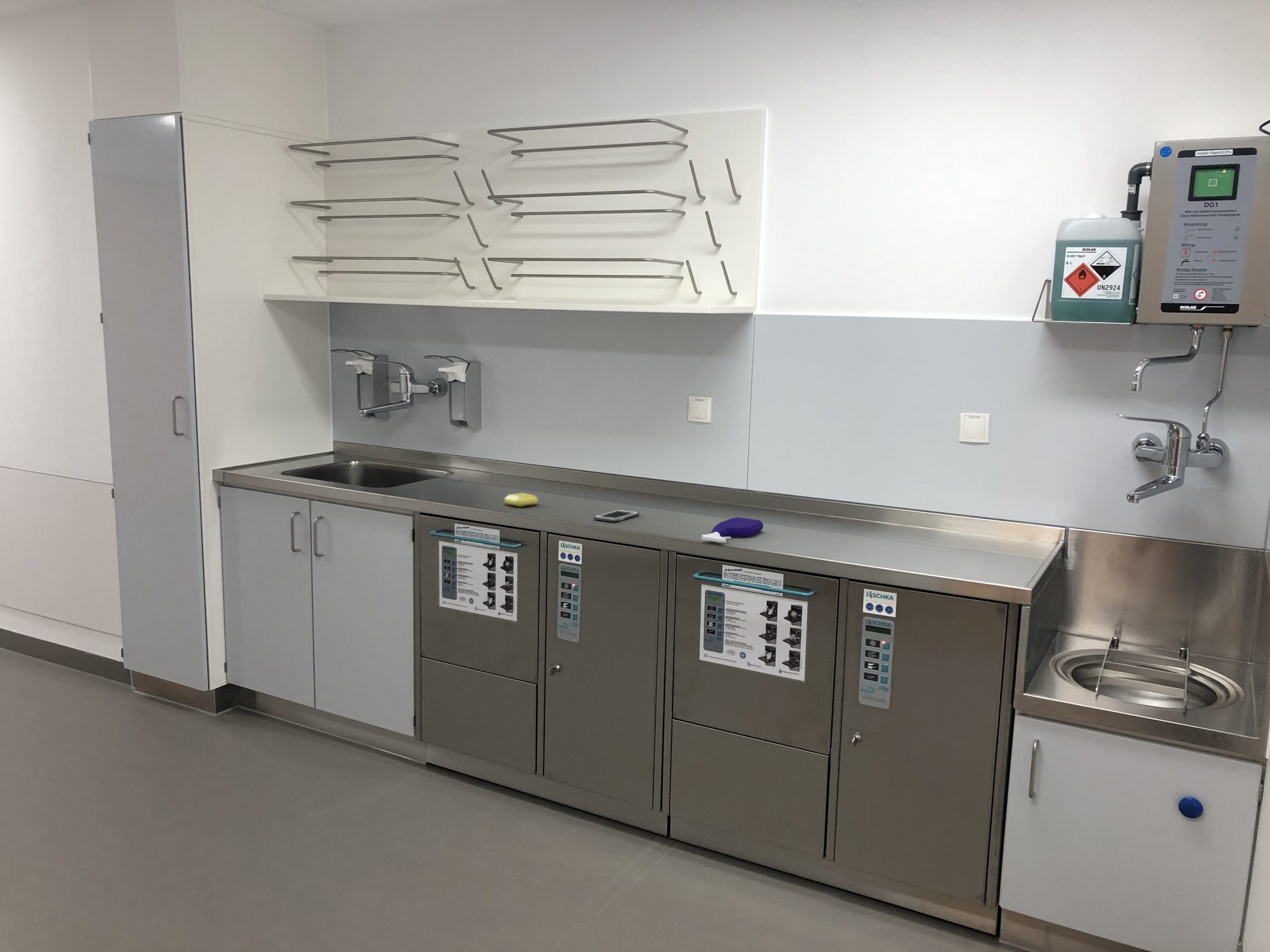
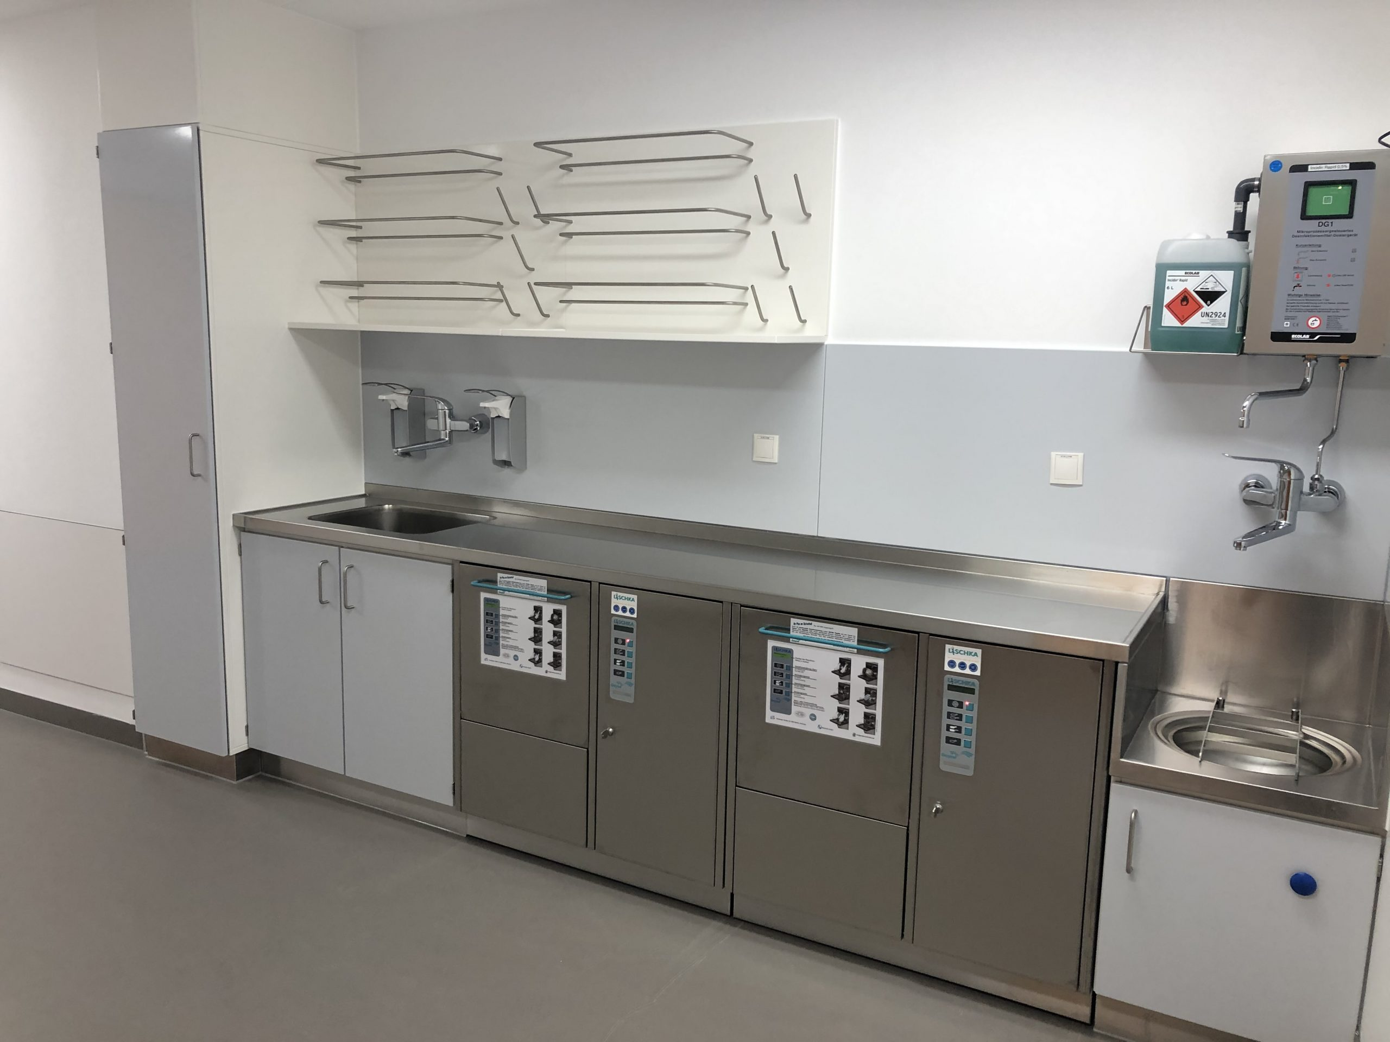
- soap bar [504,492,538,507]
- spray bottle [701,517,763,543]
- cell phone [593,509,640,523]
